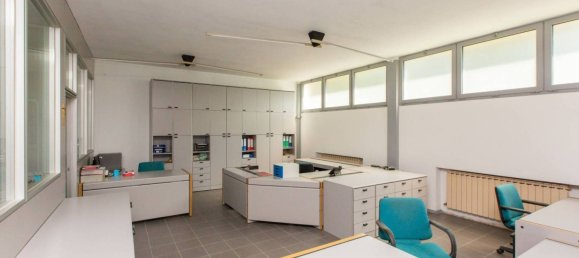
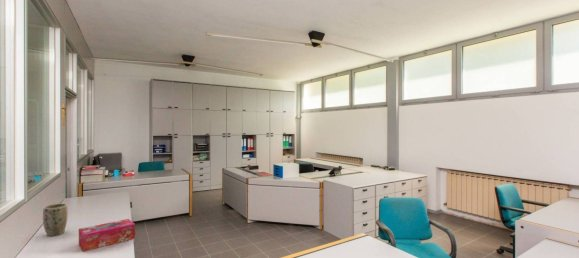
+ tissue box [78,218,136,253]
+ plant pot [42,202,68,237]
